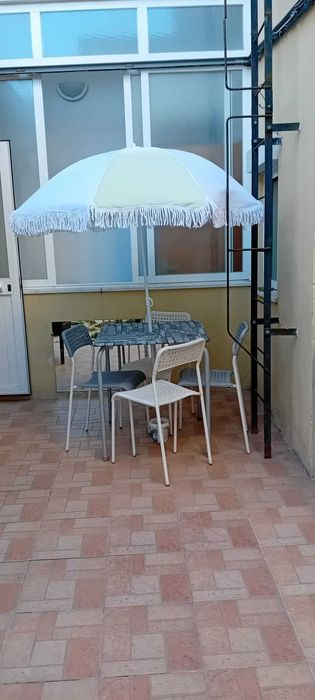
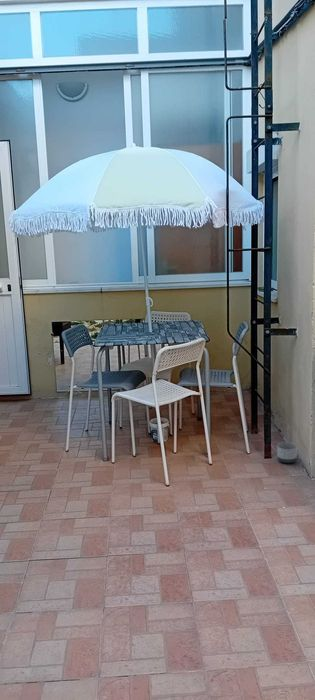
+ planter [276,442,298,464]
